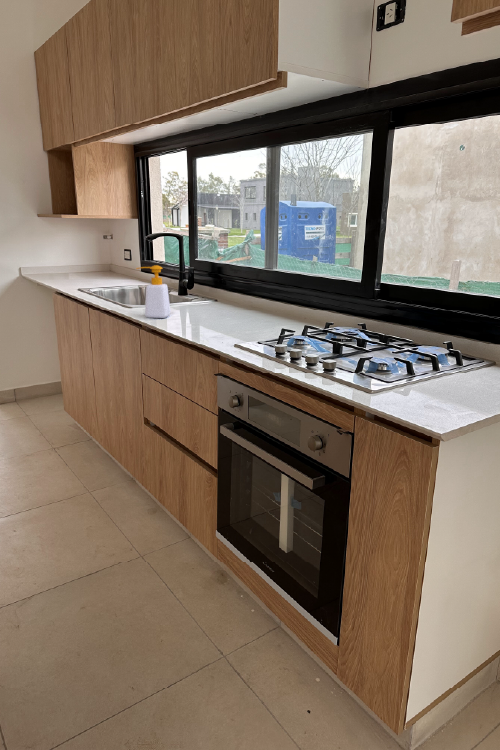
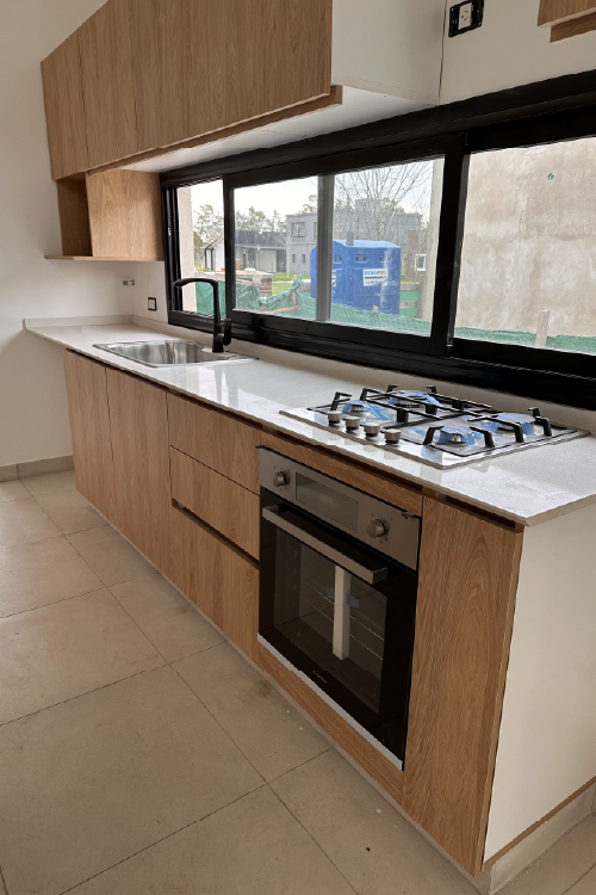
- soap bottle [135,264,172,319]
